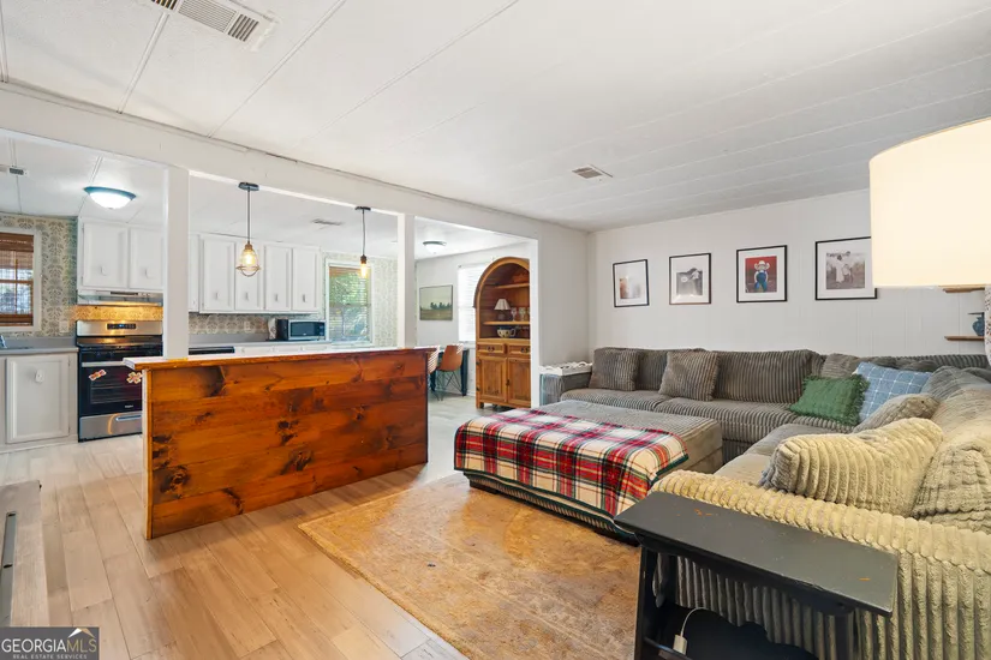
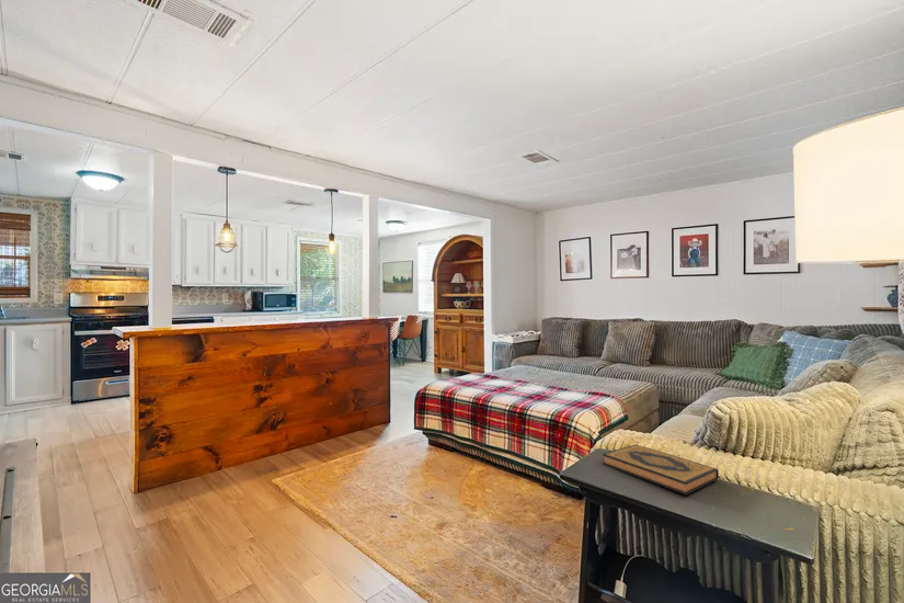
+ hardback book [602,444,720,496]
